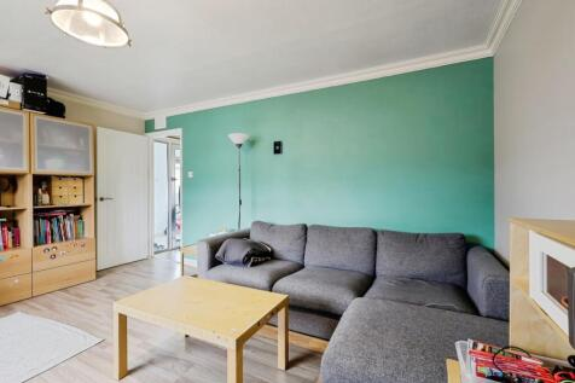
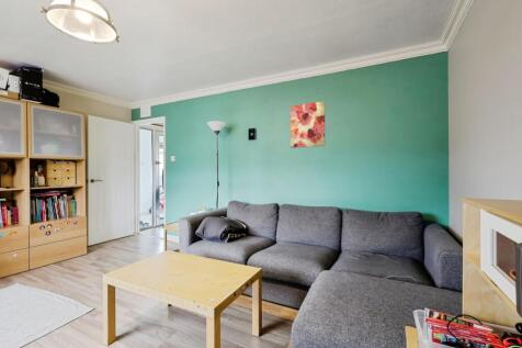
+ wall art [290,100,326,149]
